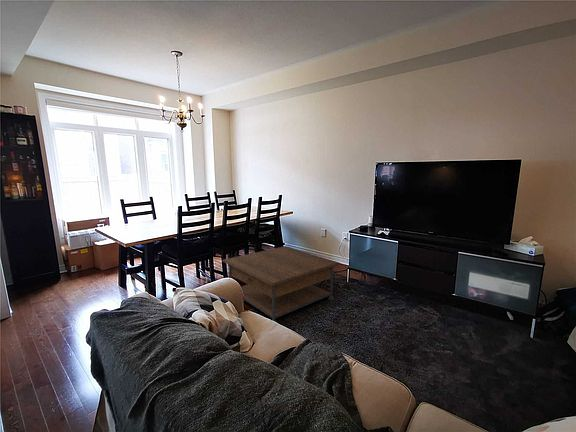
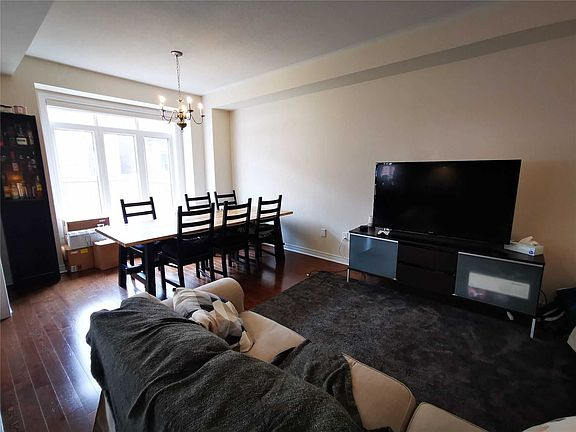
- coffee table [221,245,342,323]
